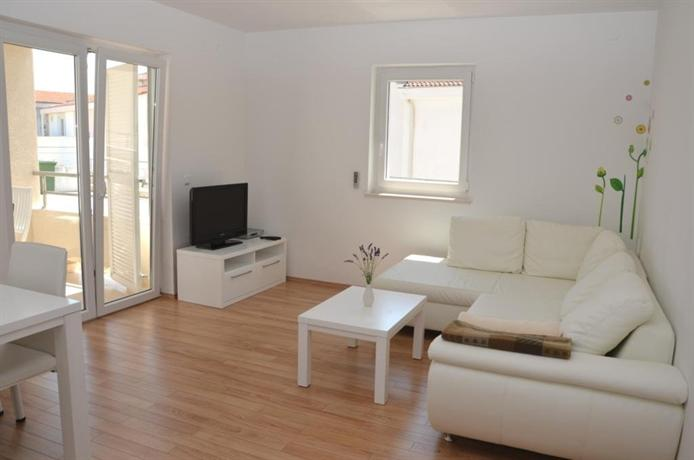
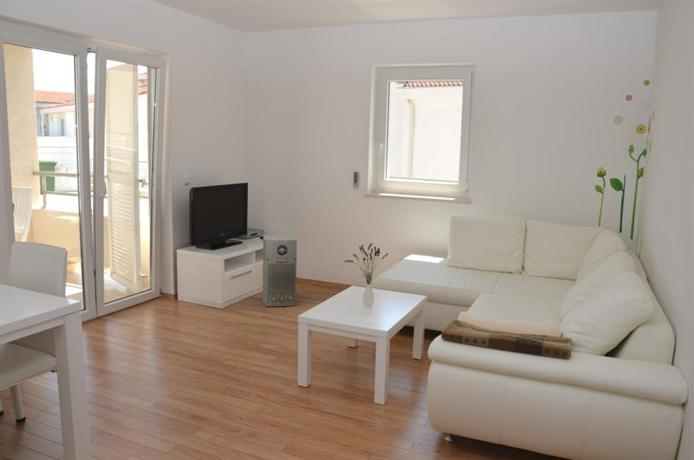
+ air purifier [262,234,298,307]
